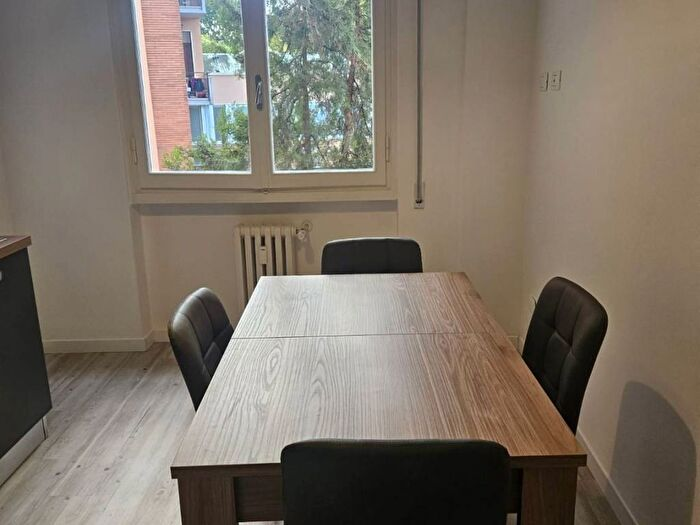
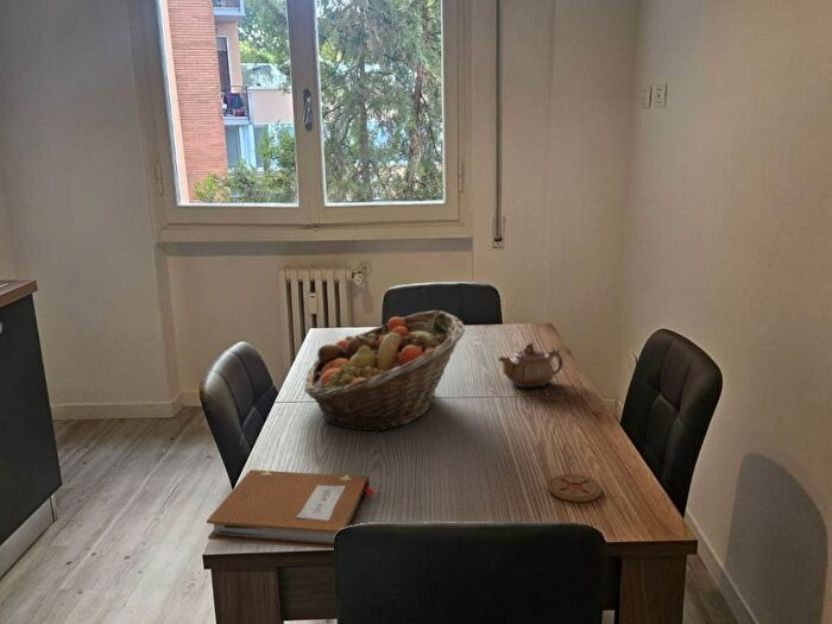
+ teapot [497,342,565,390]
+ coaster [547,473,603,503]
+ notebook [206,468,376,550]
+ fruit basket [303,309,467,433]
